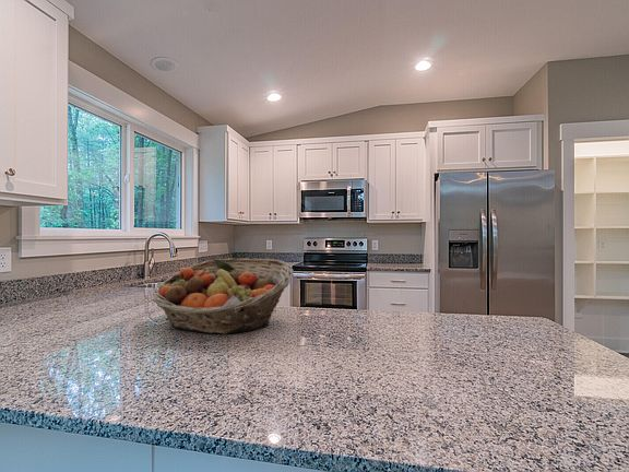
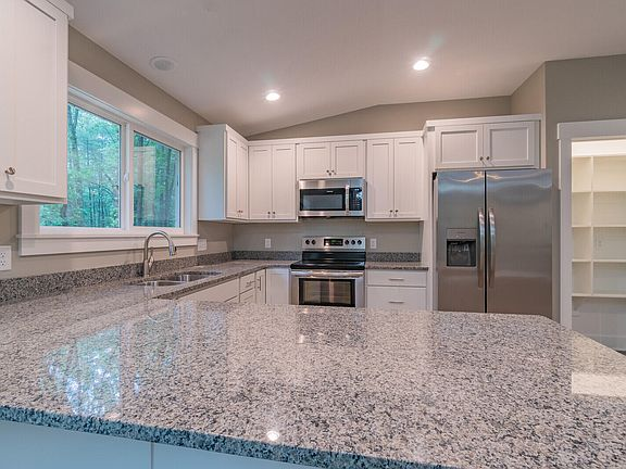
- fruit basket [152,258,295,335]
